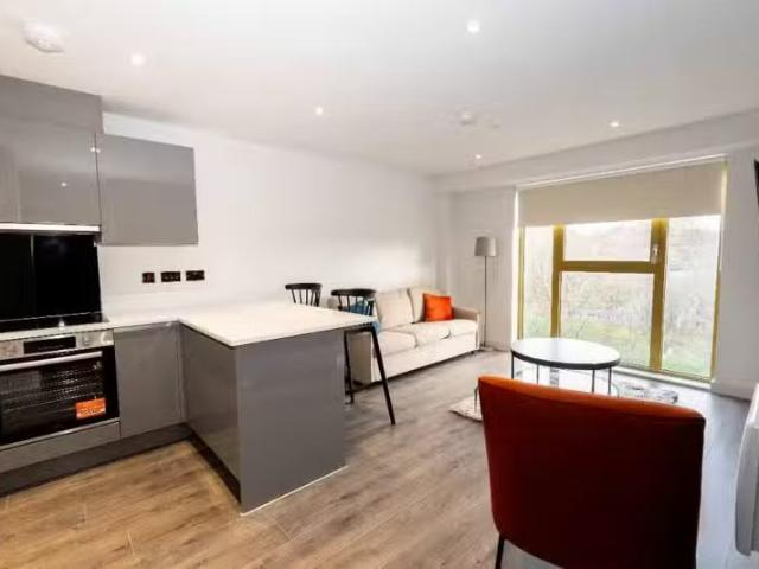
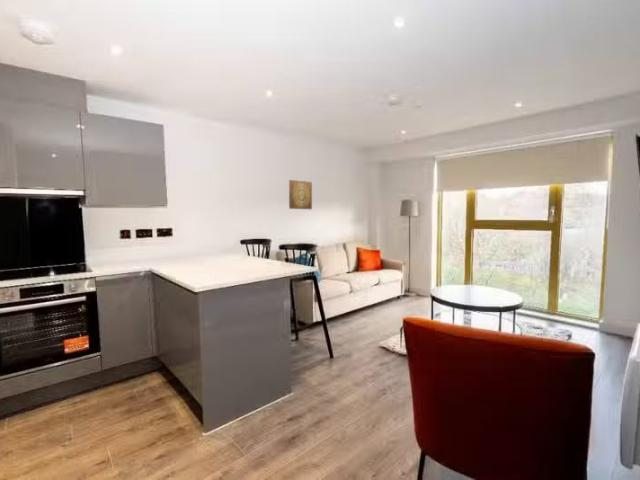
+ wall art [288,179,313,210]
